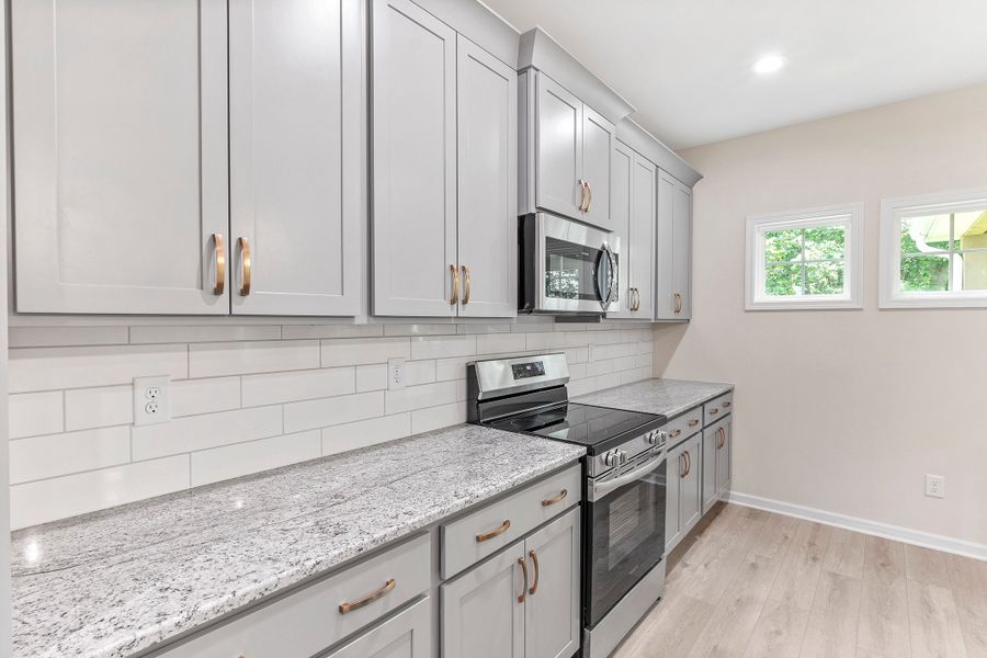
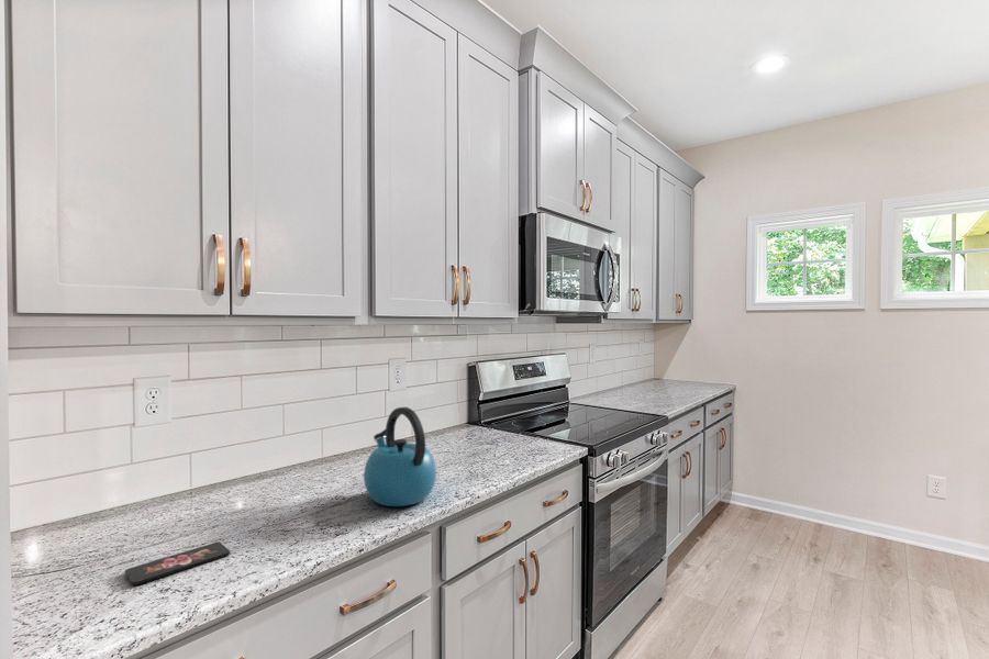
+ kettle [363,406,437,507]
+ smartphone [124,541,231,587]
